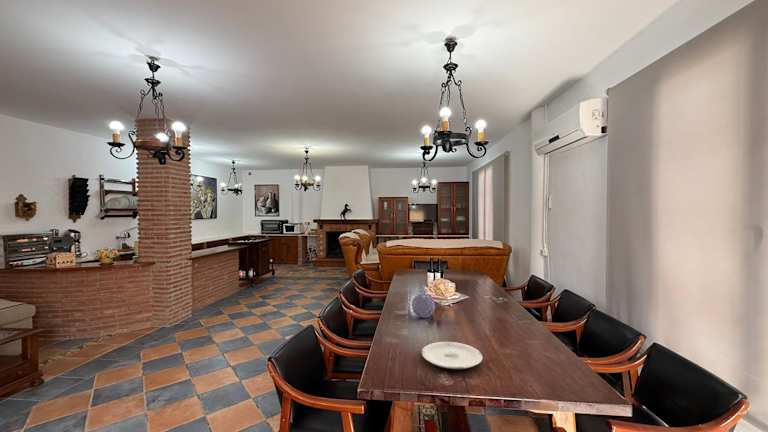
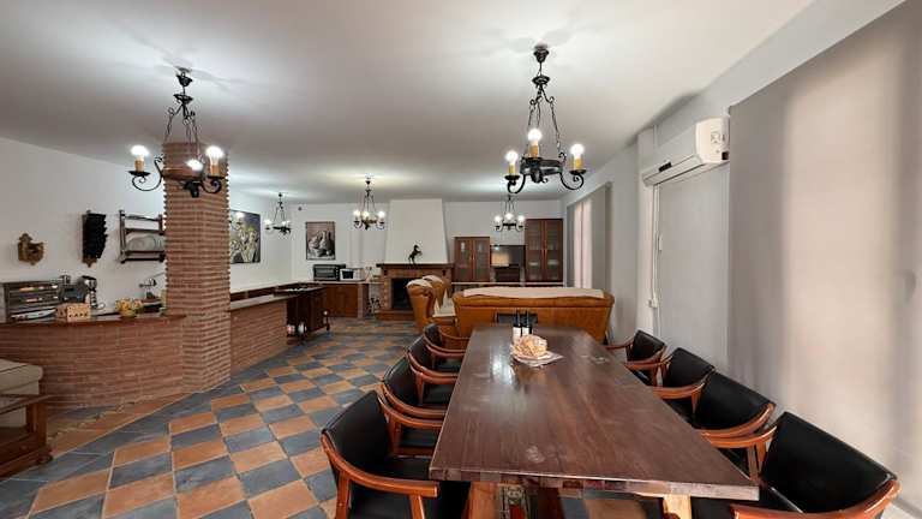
- decorative ball [410,292,436,319]
- plate [421,341,484,370]
